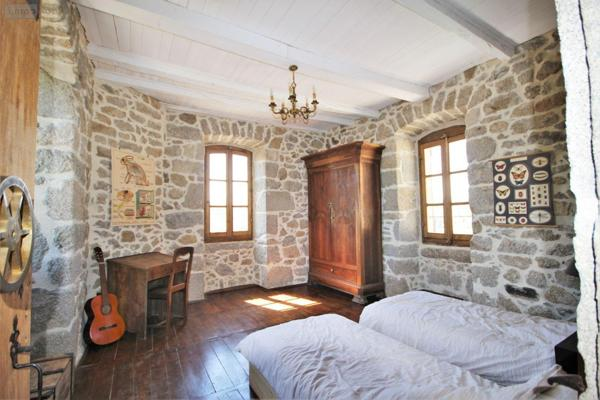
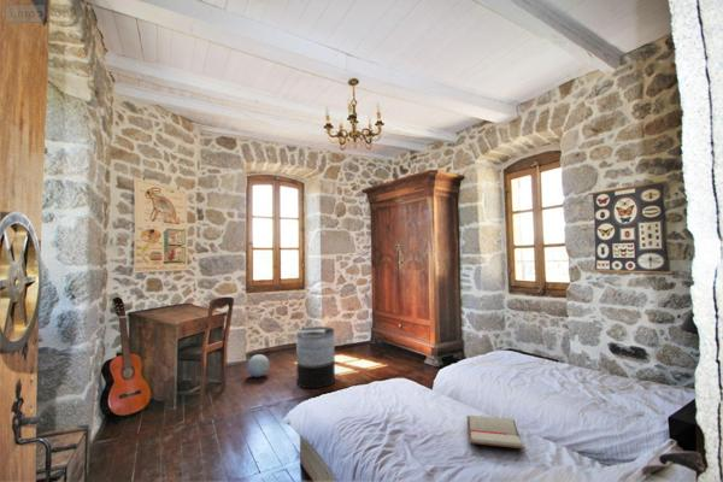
+ ball [246,353,270,378]
+ trash can [295,325,336,389]
+ paperback book [466,415,527,449]
